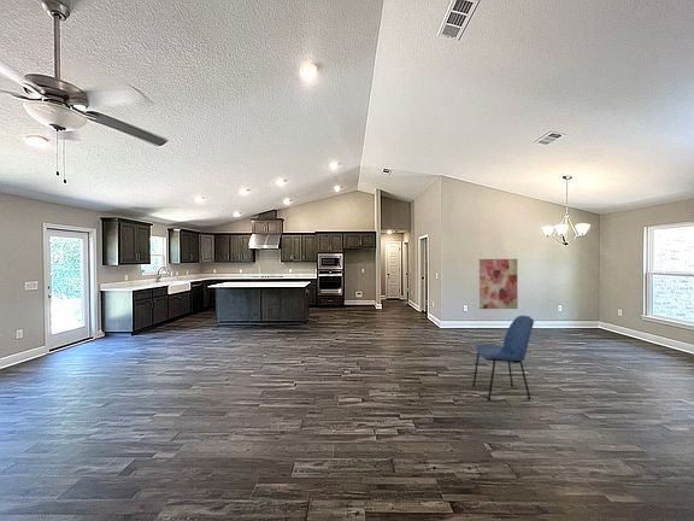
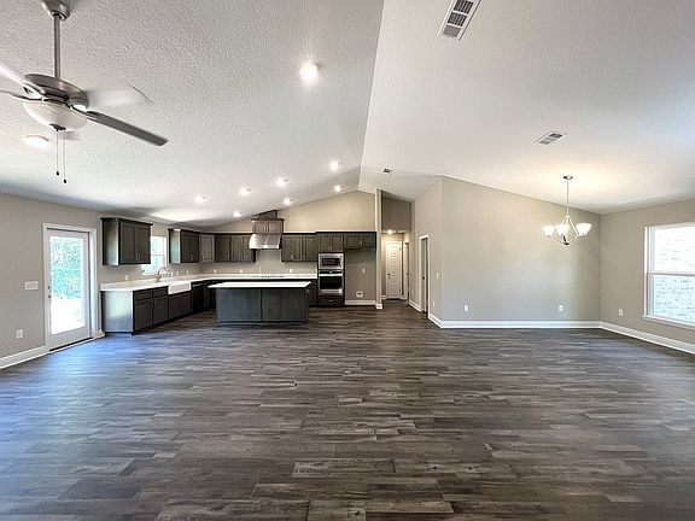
- wall art [478,258,518,310]
- chair [471,315,535,402]
